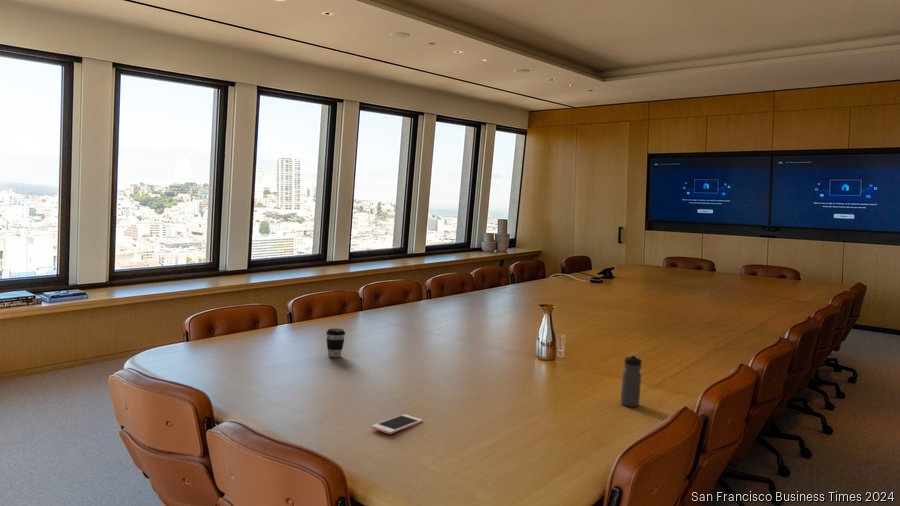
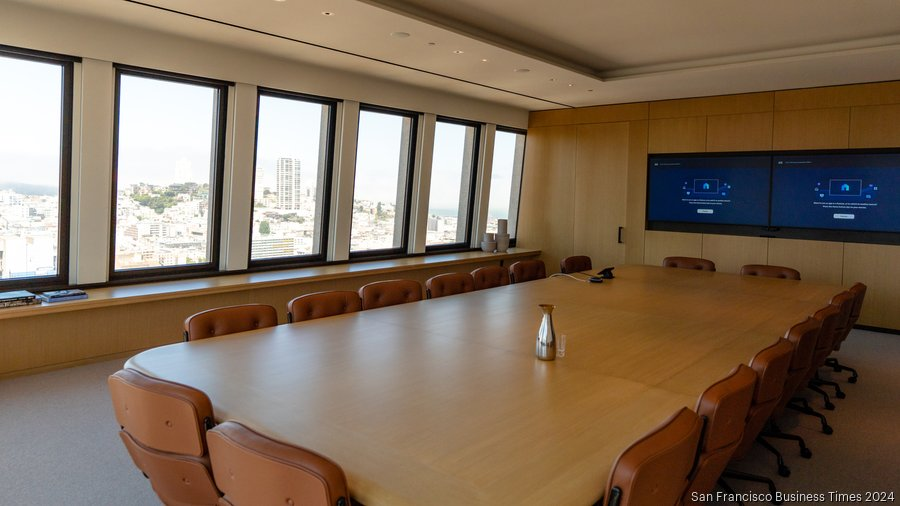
- water bottle [619,353,642,408]
- coffee cup [325,328,346,358]
- cell phone [371,413,423,435]
